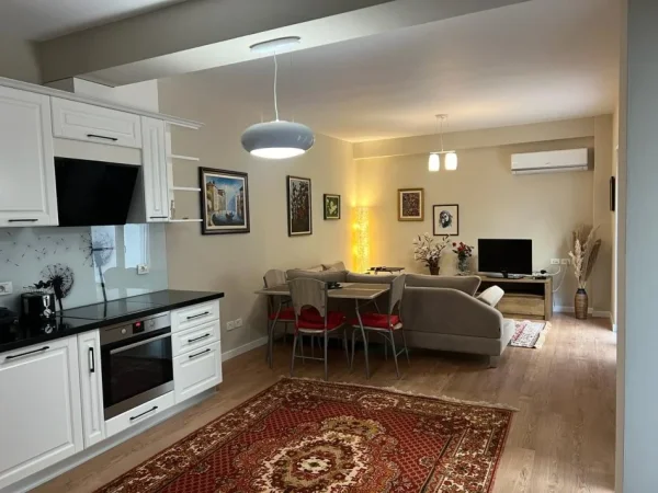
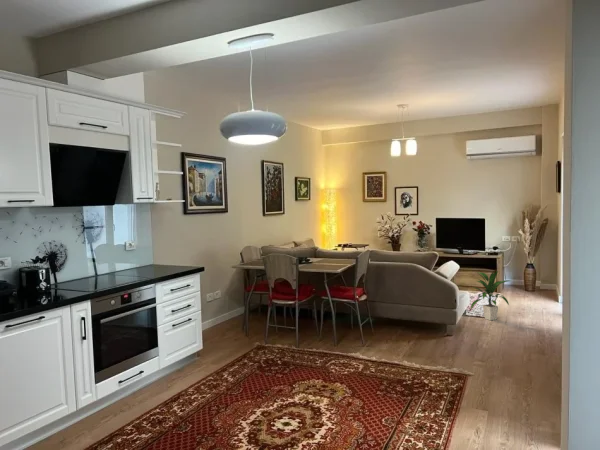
+ indoor plant [470,270,511,321]
